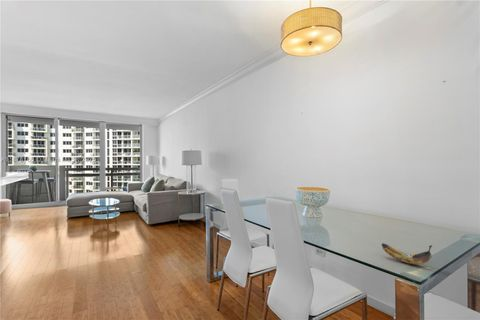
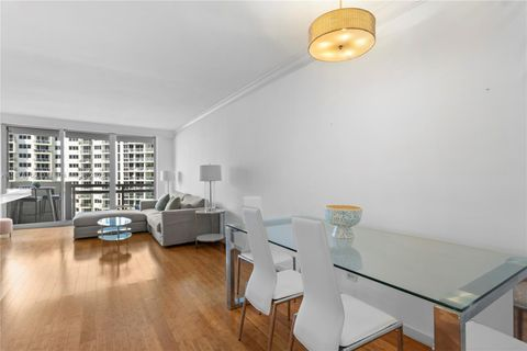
- banana [381,242,433,265]
